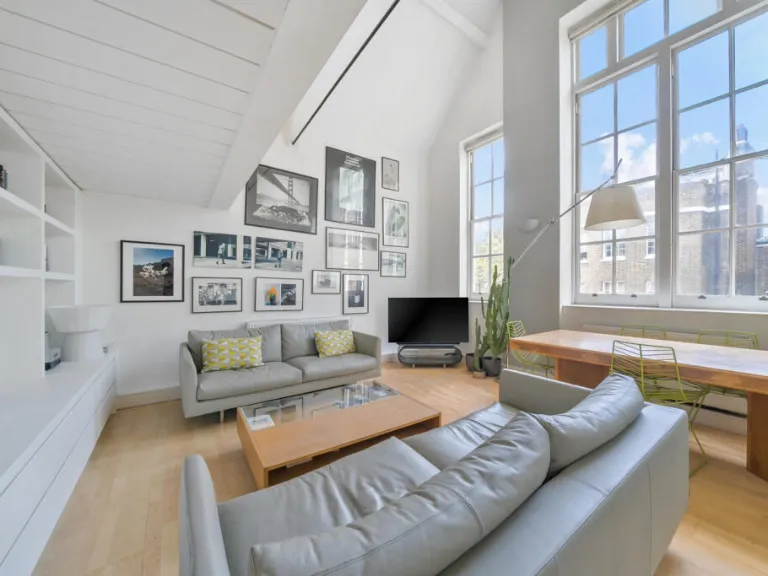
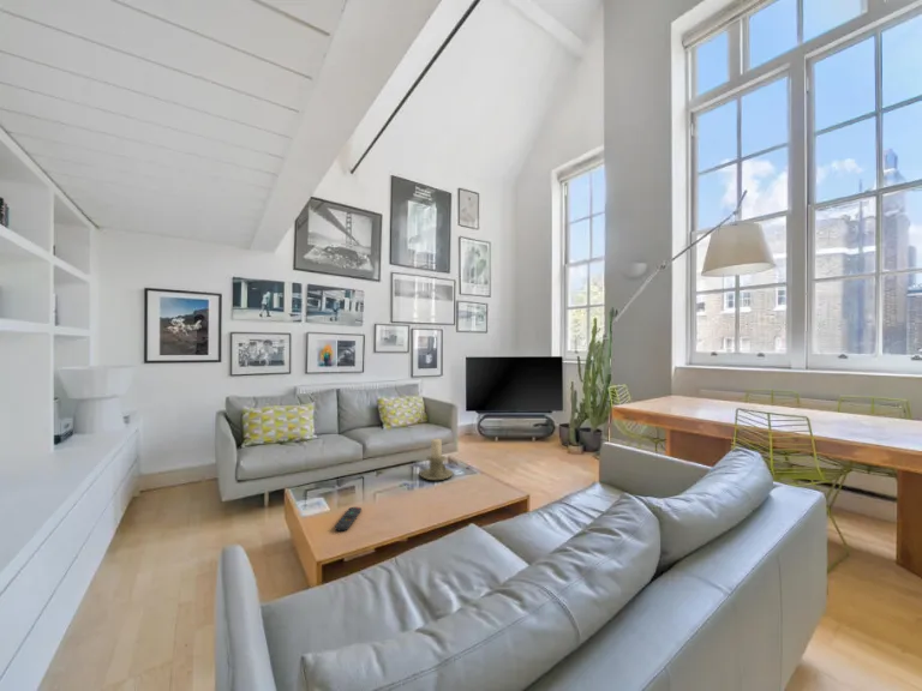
+ remote control [334,506,363,531]
+ candle holder [418,438,455,481]
